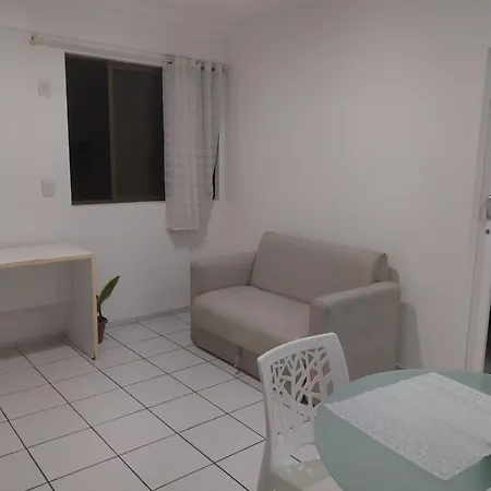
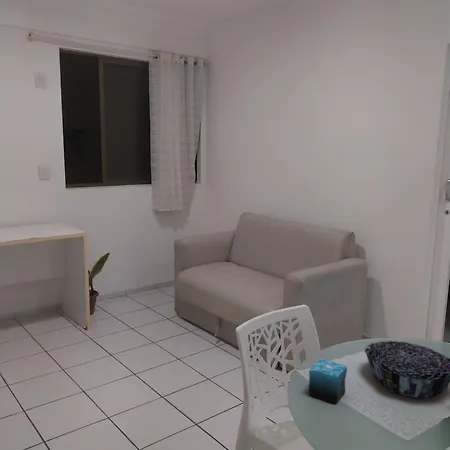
+ decorative bowl [364,340,450,399]
+ candle [308,358,348,404]
